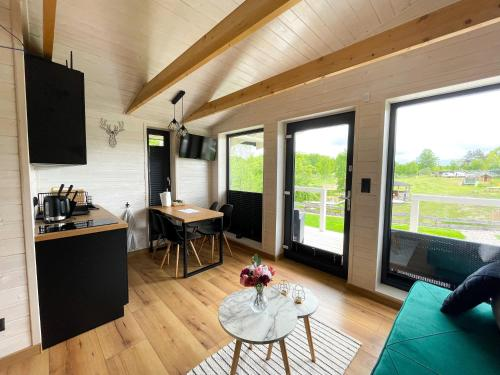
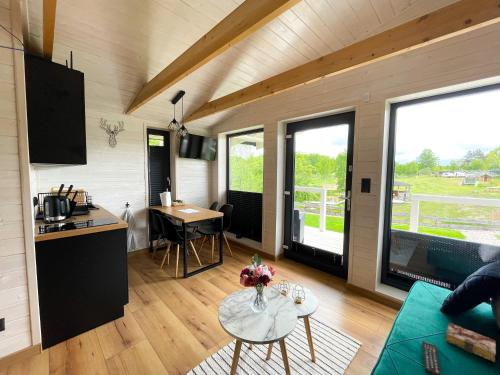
+ remote control [421,340,442,375]
+ book [445,322,497,363]
